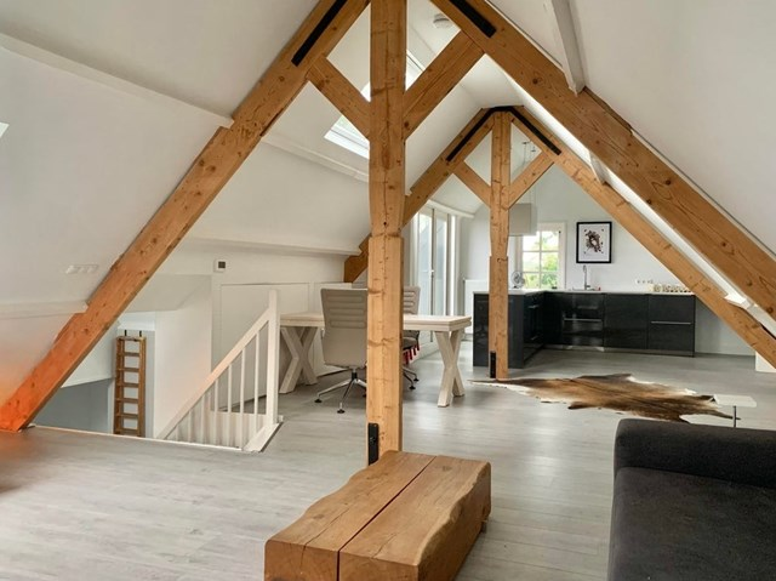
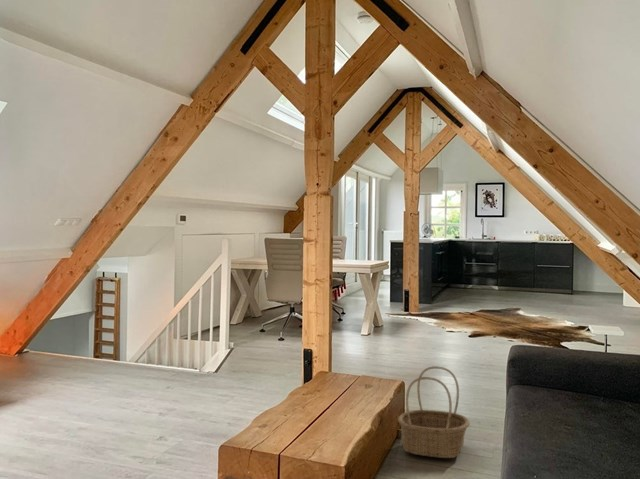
+ basket [397,365,471,459]
